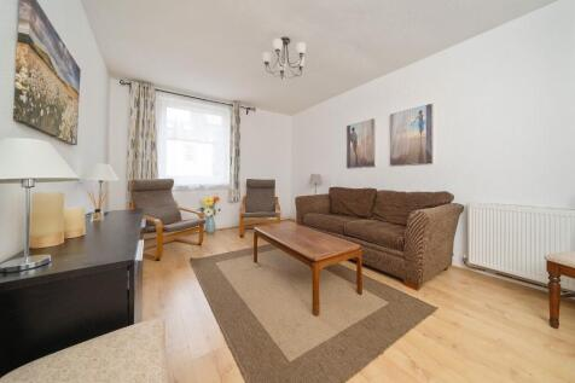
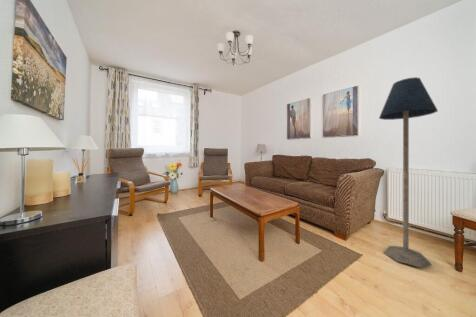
+ floor lamp [378,76,439,268]
